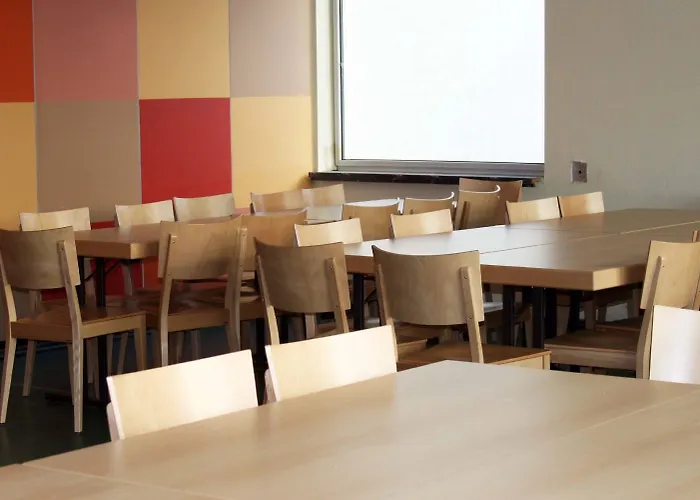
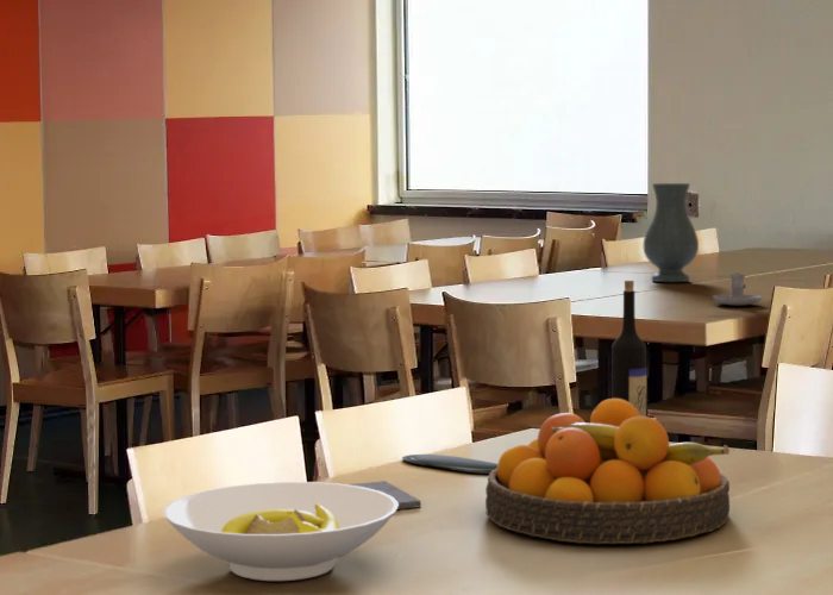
+ candle holder [712,273,763,307]
+ bowl [163,481,399,582]
+ notepad [345,480,422,511]
+ wine bottle [610,280,647,416]
+ fruit bowl [484,397,731,545]
+ oval tray [401,453,499,475]
+ vase [643,182,700,283]
